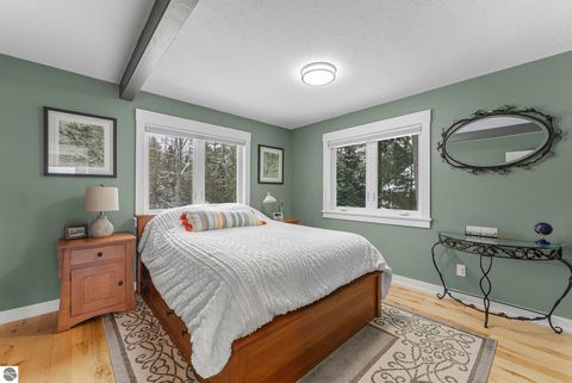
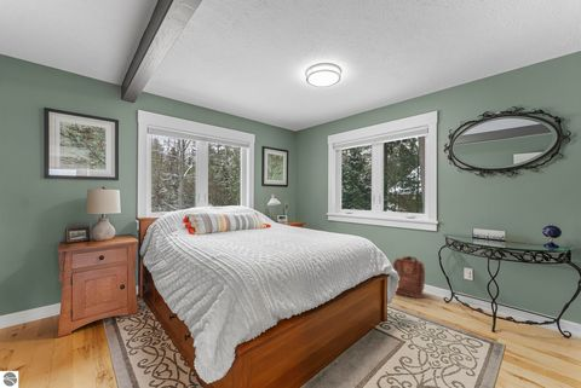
+ backpack [392,255,426,300]
